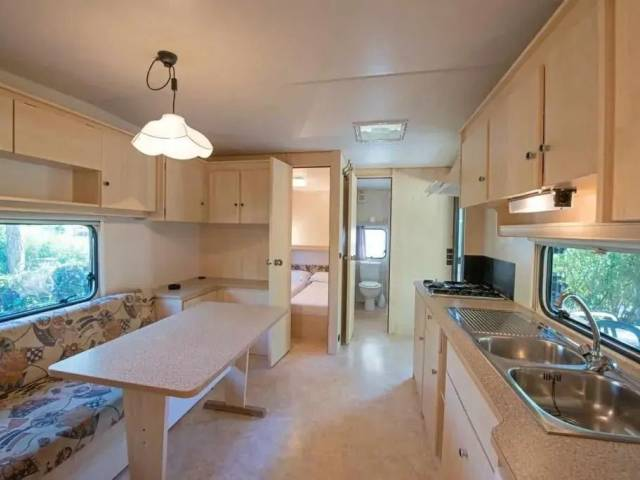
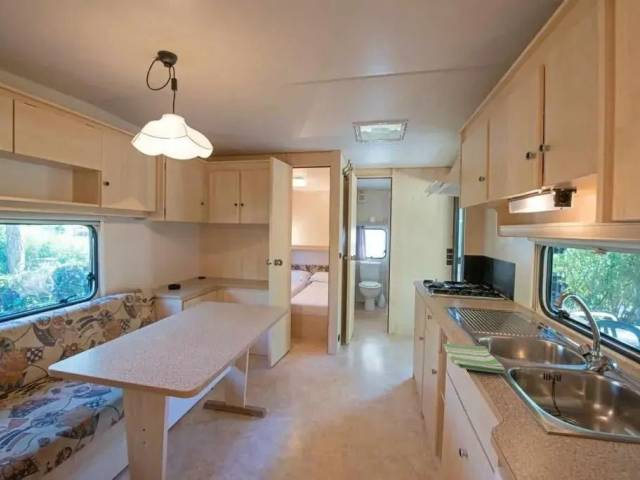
+ dish towel [442,343,506,374]
